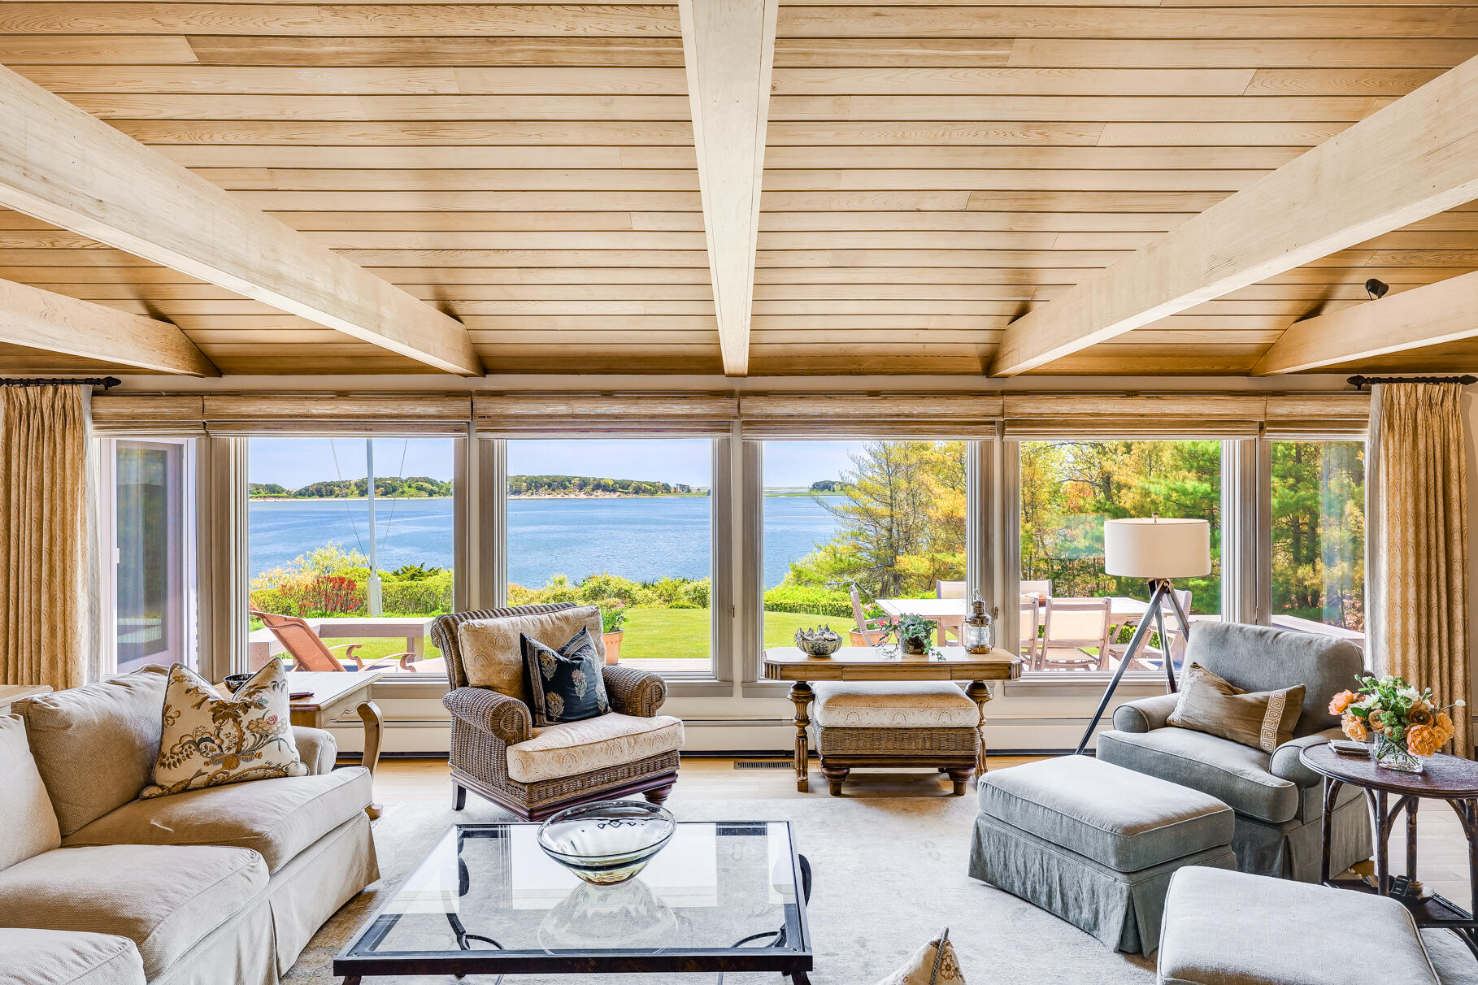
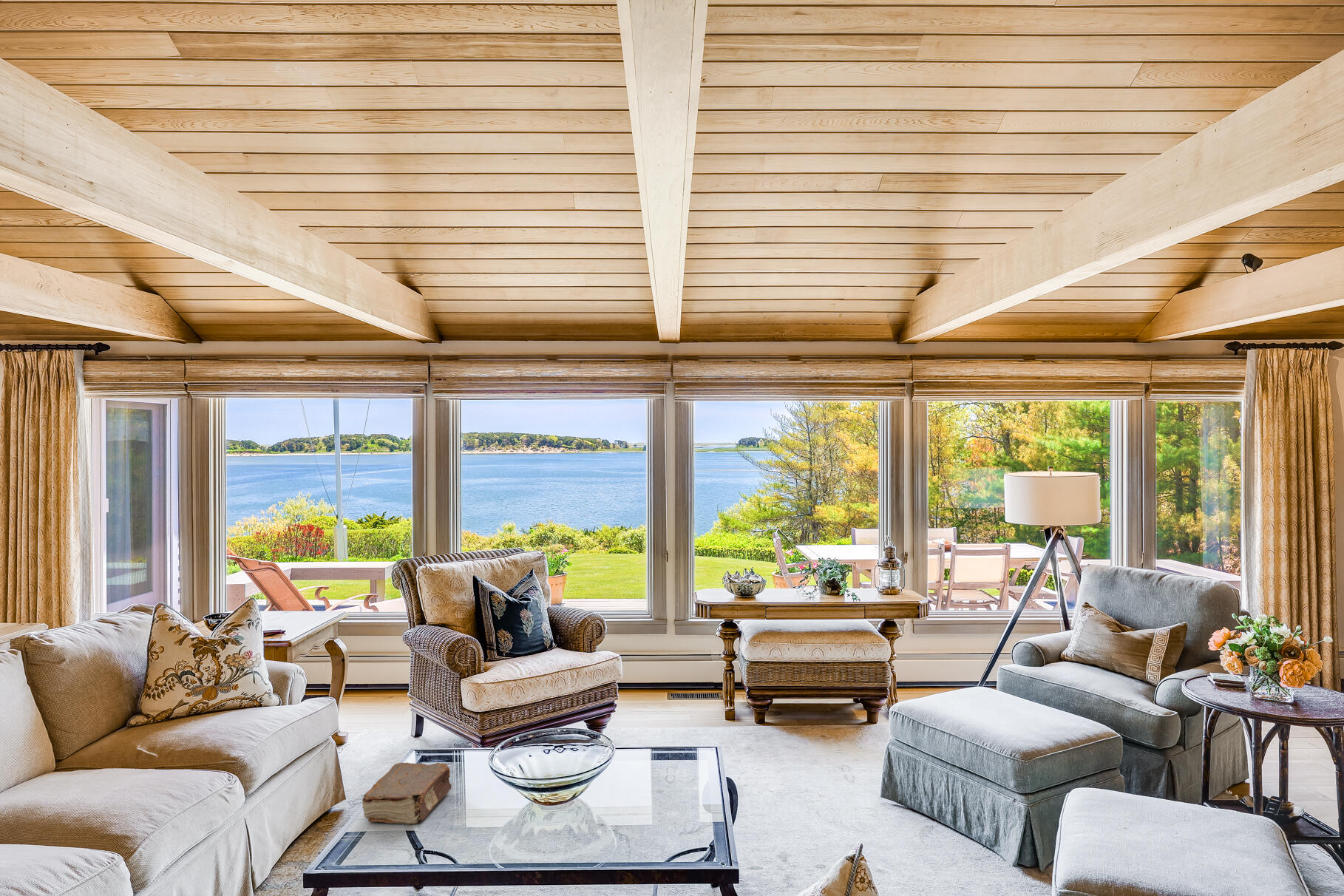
+ book [362,761,452,826]
